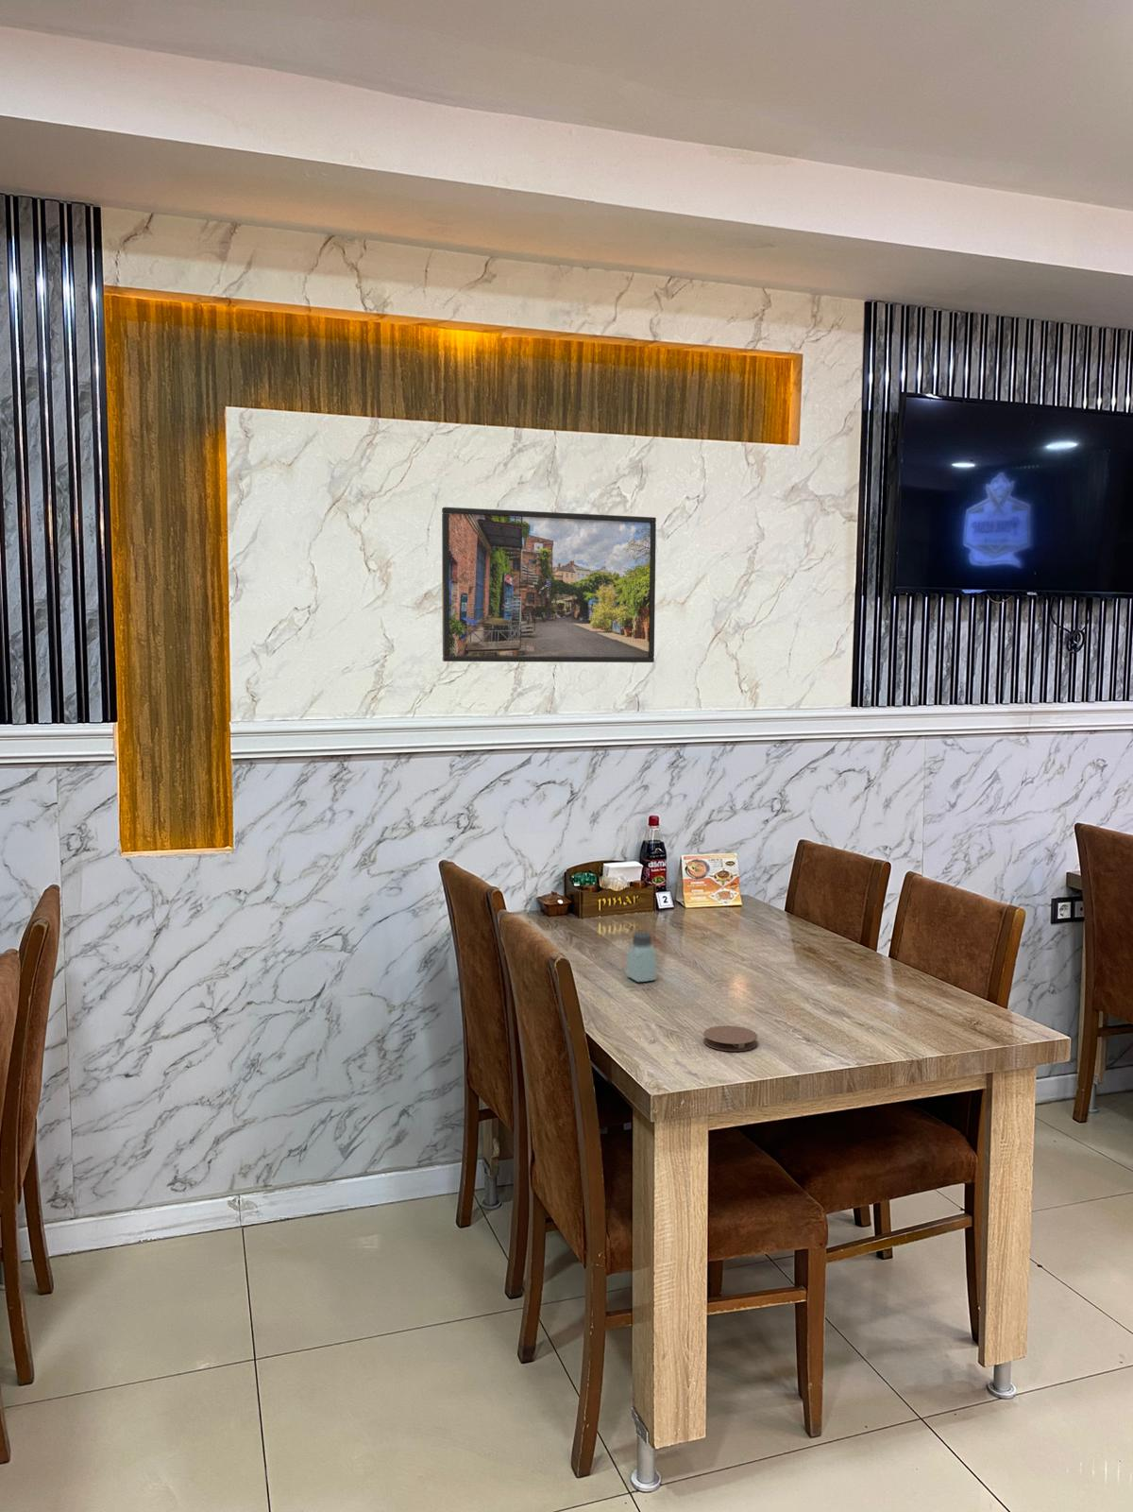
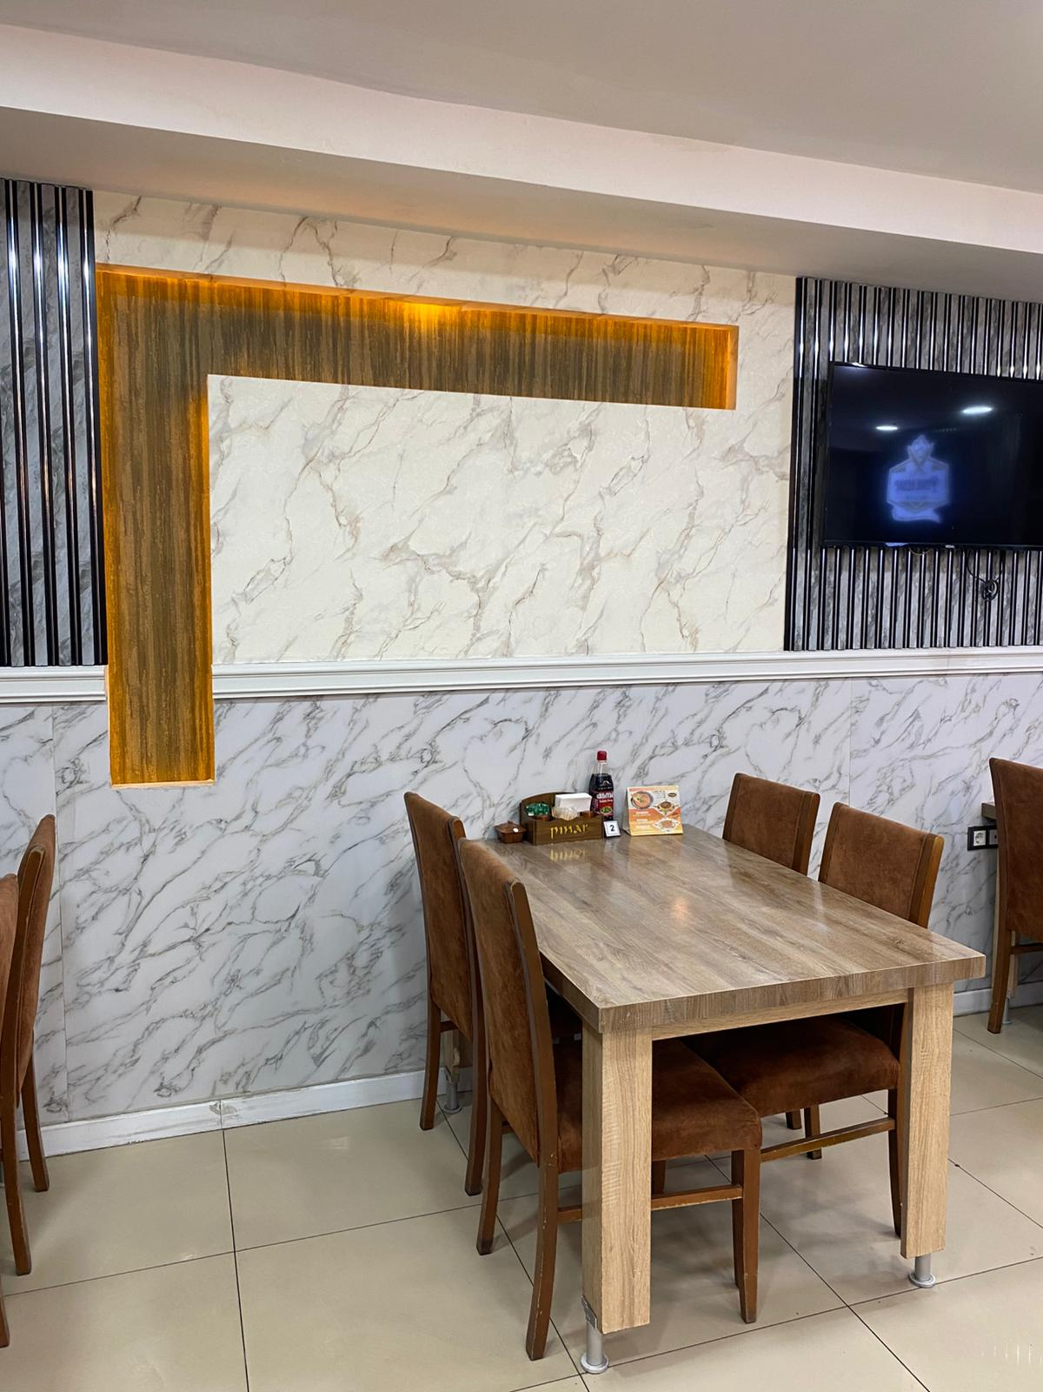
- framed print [440,506,657,663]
- saltshaker [626,931,657,982]
- coaster [702,1025,758,1051]
